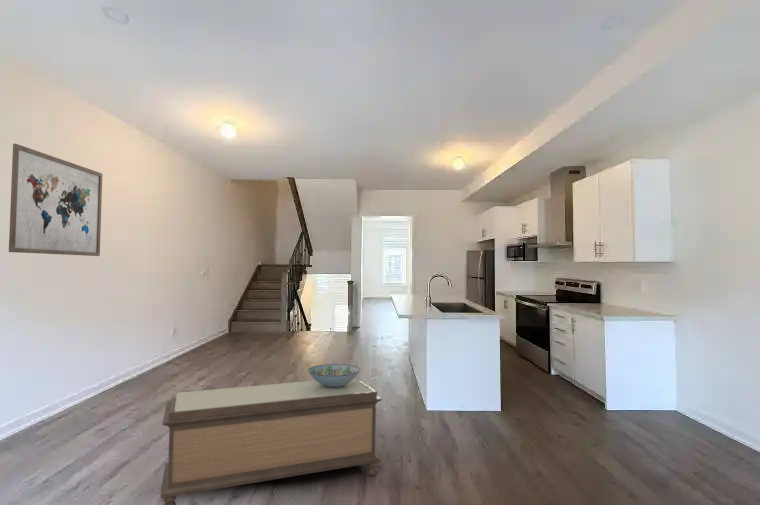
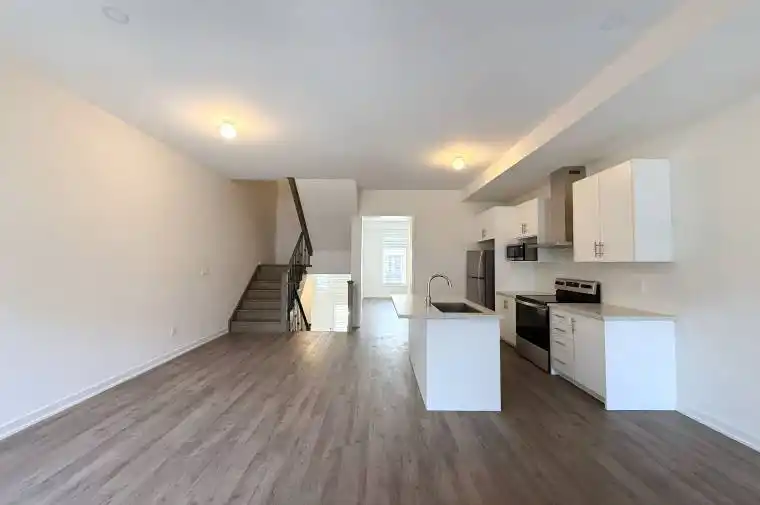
- wall art [8,143,103,257]
- bench [159,378,383,505]
- decorative bowl [307,363,361,388]
